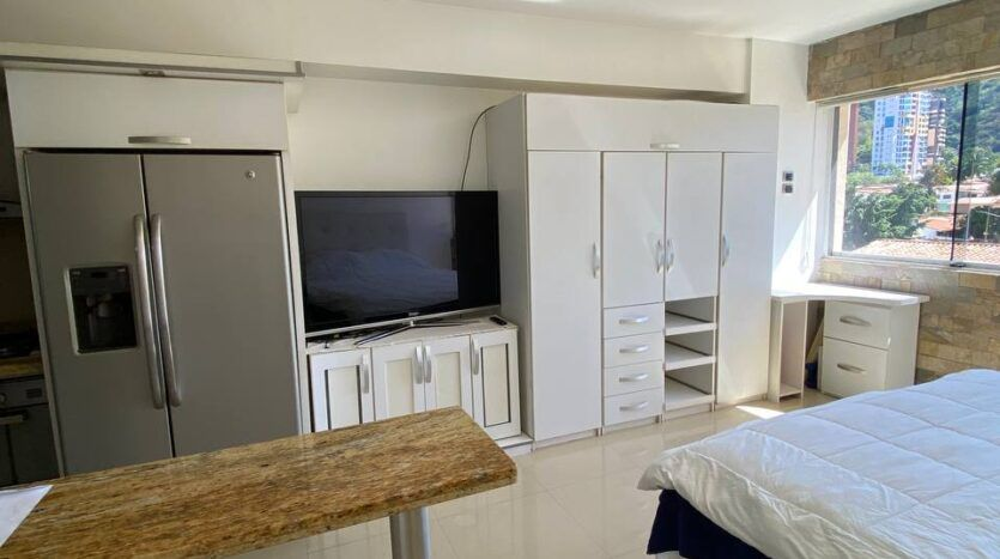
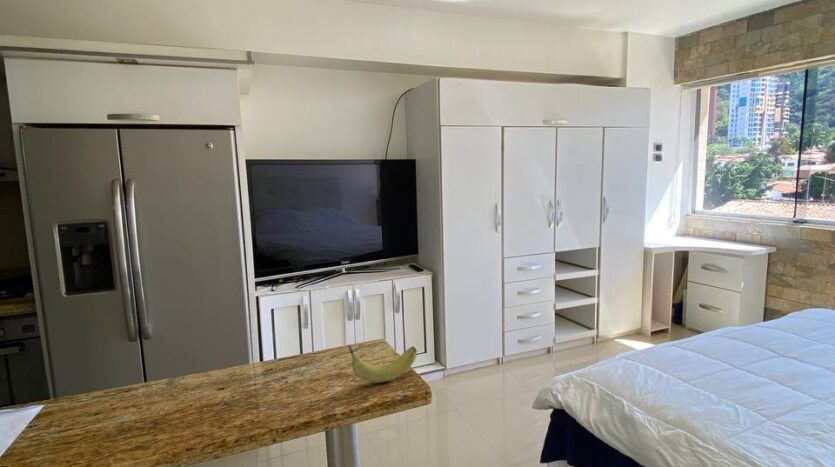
+ fruit [347,343,418,383]
